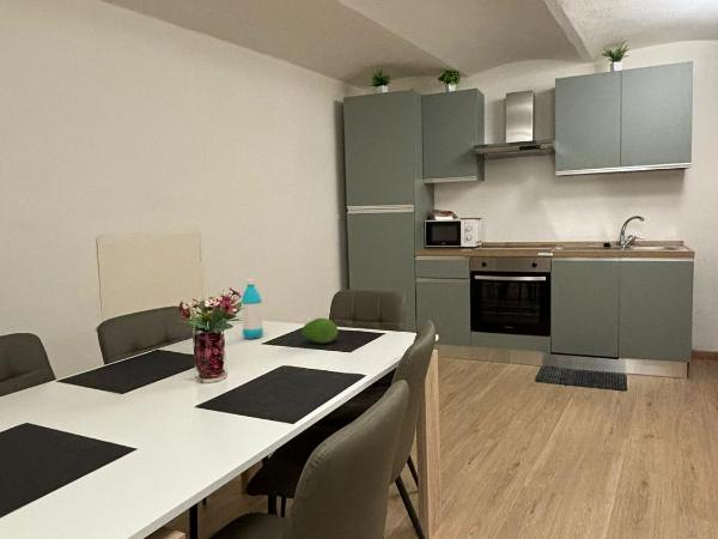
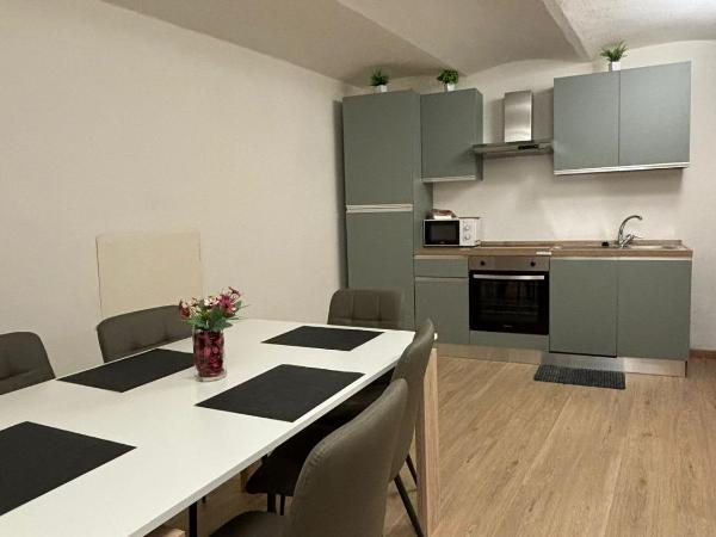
- fruit [300,317,340,345]
- water bottle [241,278,264,340]
